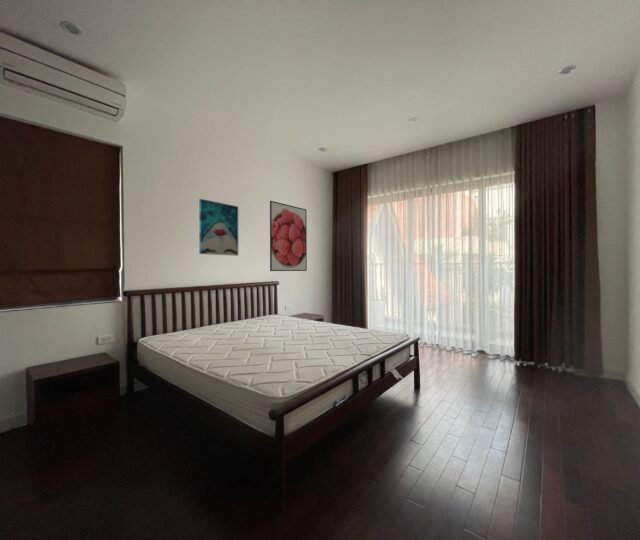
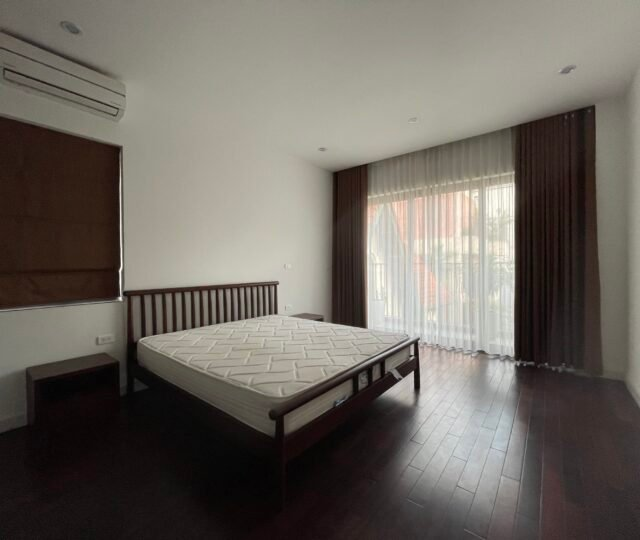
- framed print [269,200,308,272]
- wall art [198,198,239,257]
